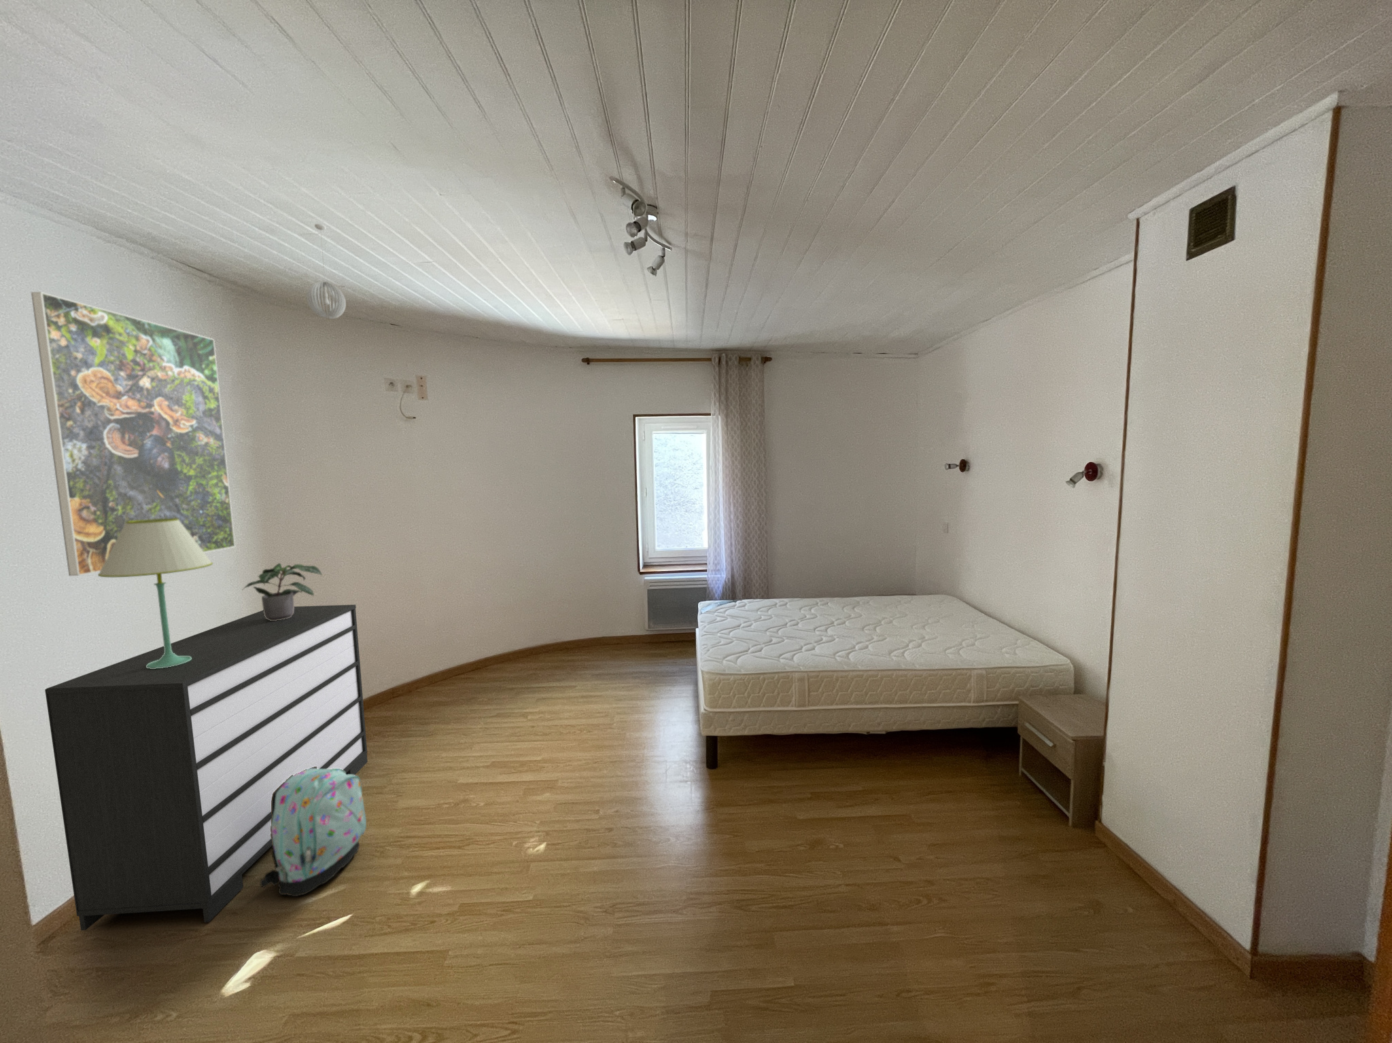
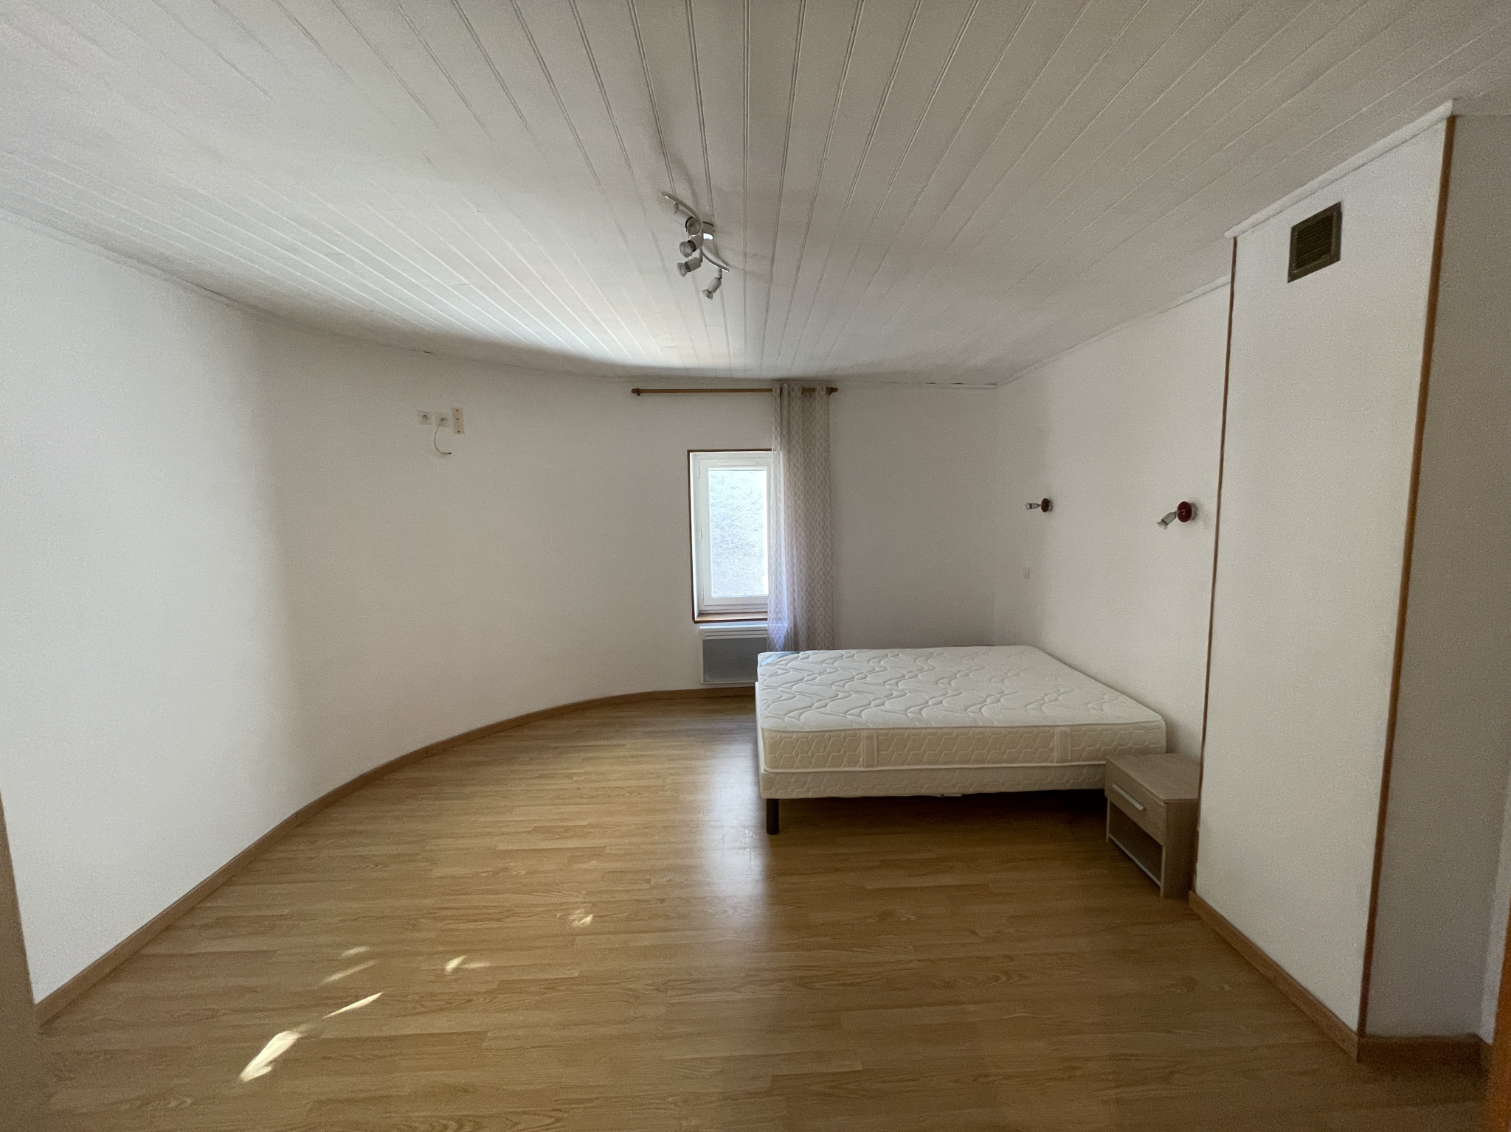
- potted plant [241,562,323,620]
- dresser [44,604,368,931]
- pendant light [306,224,346,319]
- table lamp [98,519,214,668]
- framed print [31,291,236,576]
- backpack [260,767,367,897]
